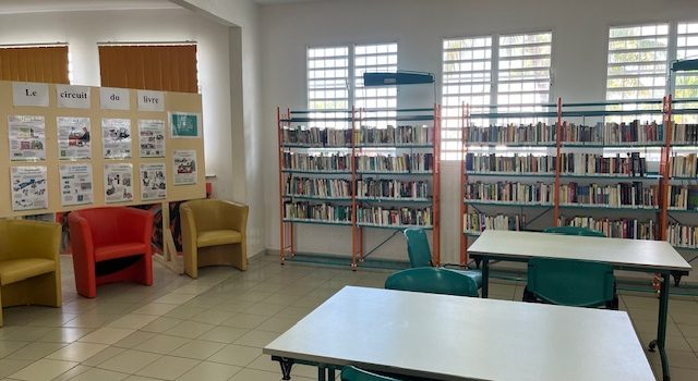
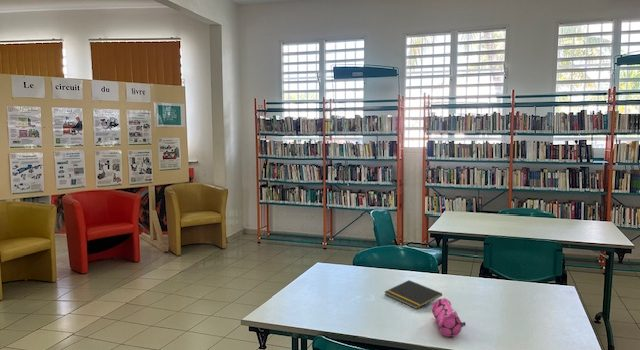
+ notepad [384,279,443,310]
+ pencil case [431,297,467,338]
